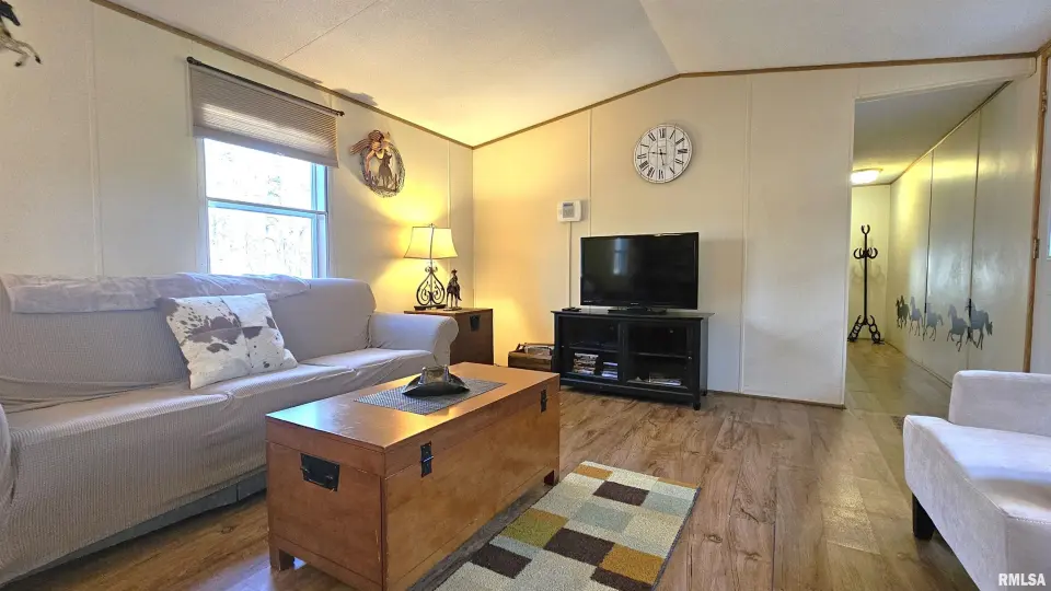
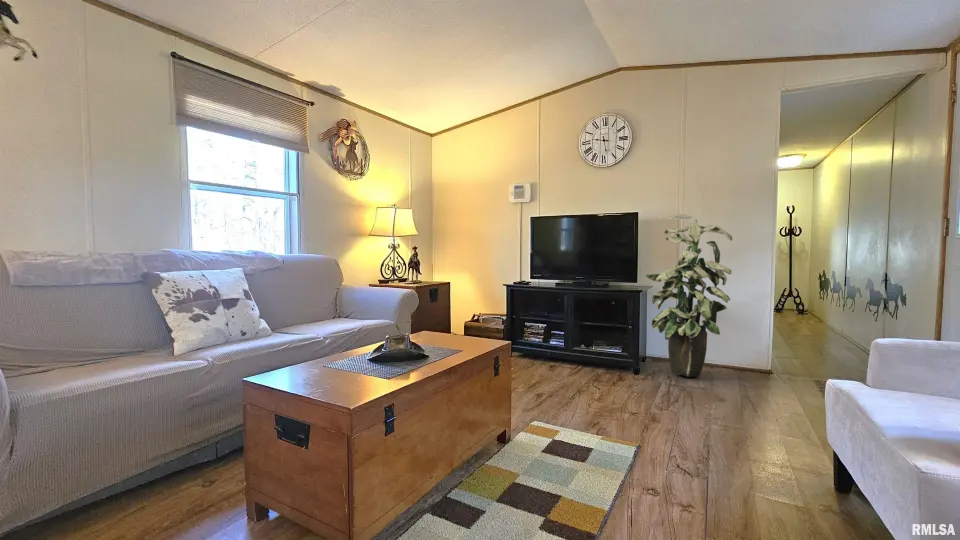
+ indoor plant [643,213,733,378]
